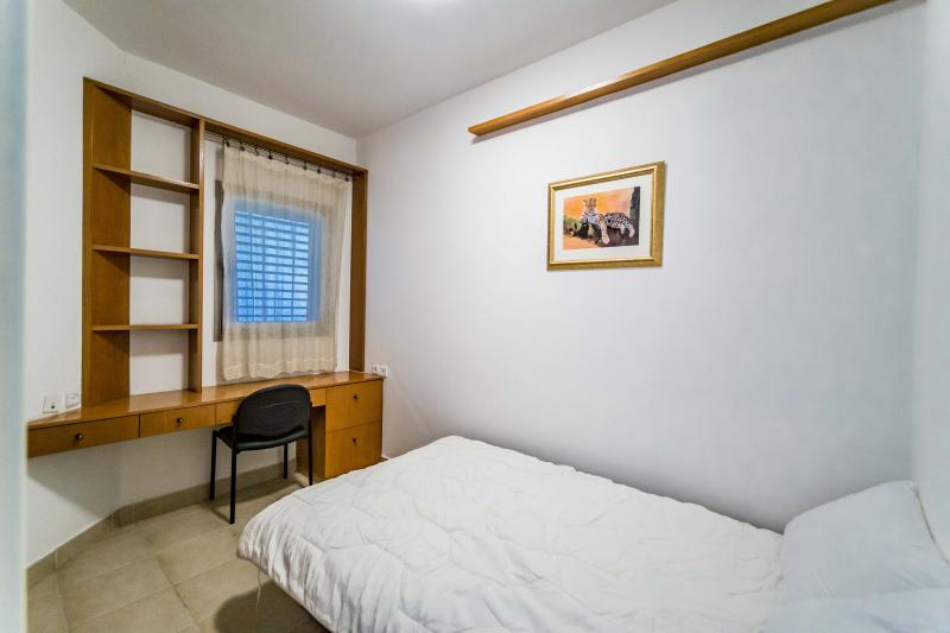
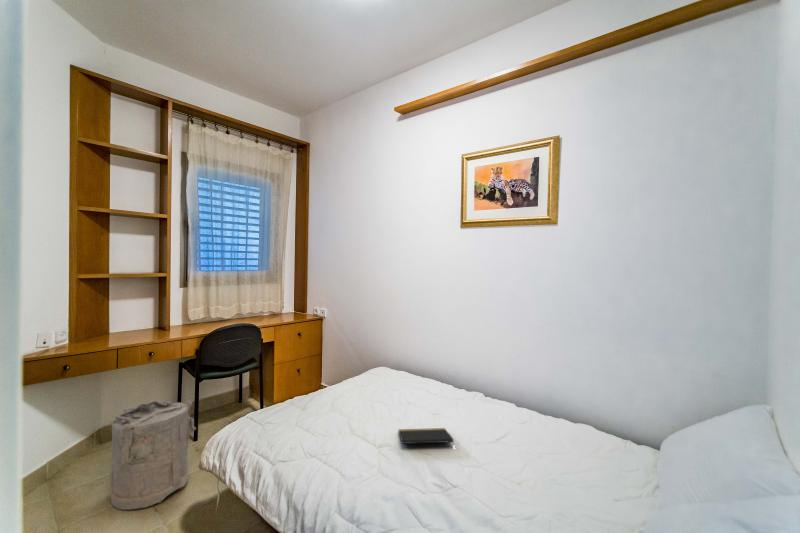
+ laundry hamper [109,400,197,511]
+ notepad [397,427,455,445]
